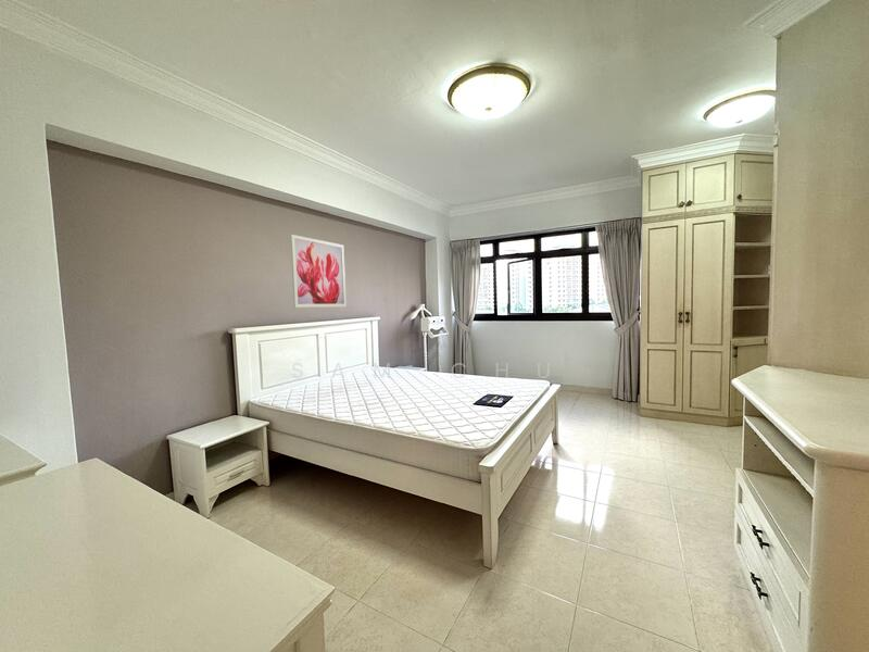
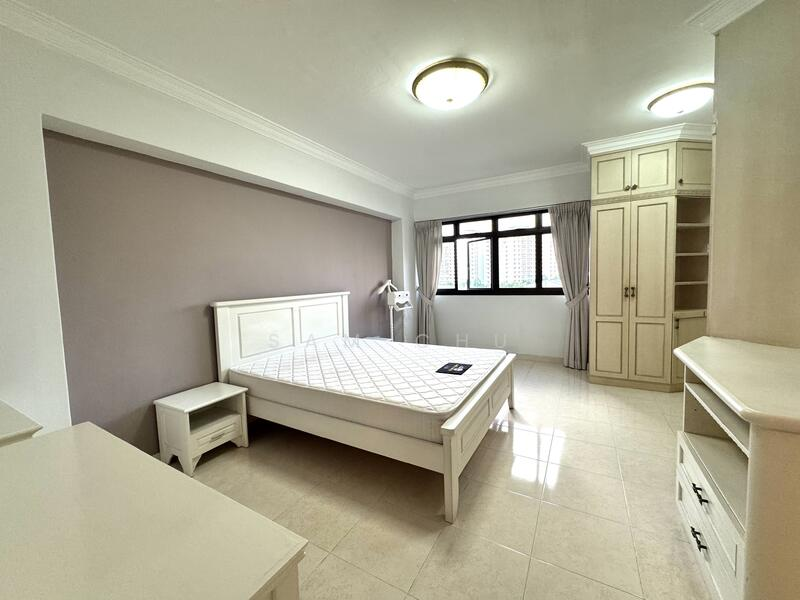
- wall art [289,234,348,309]
